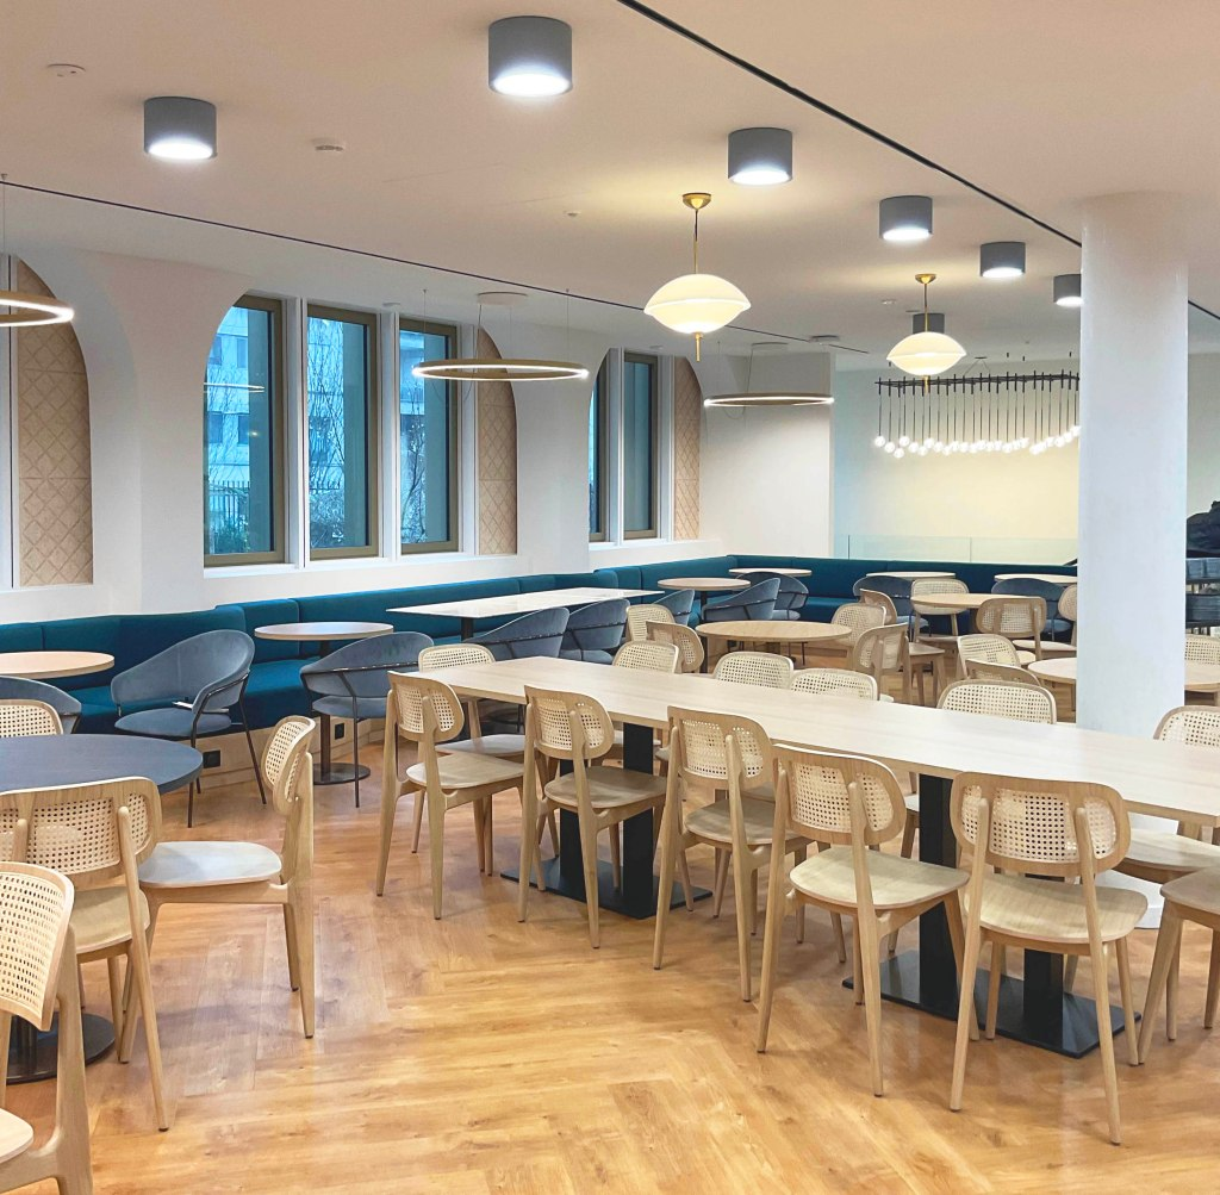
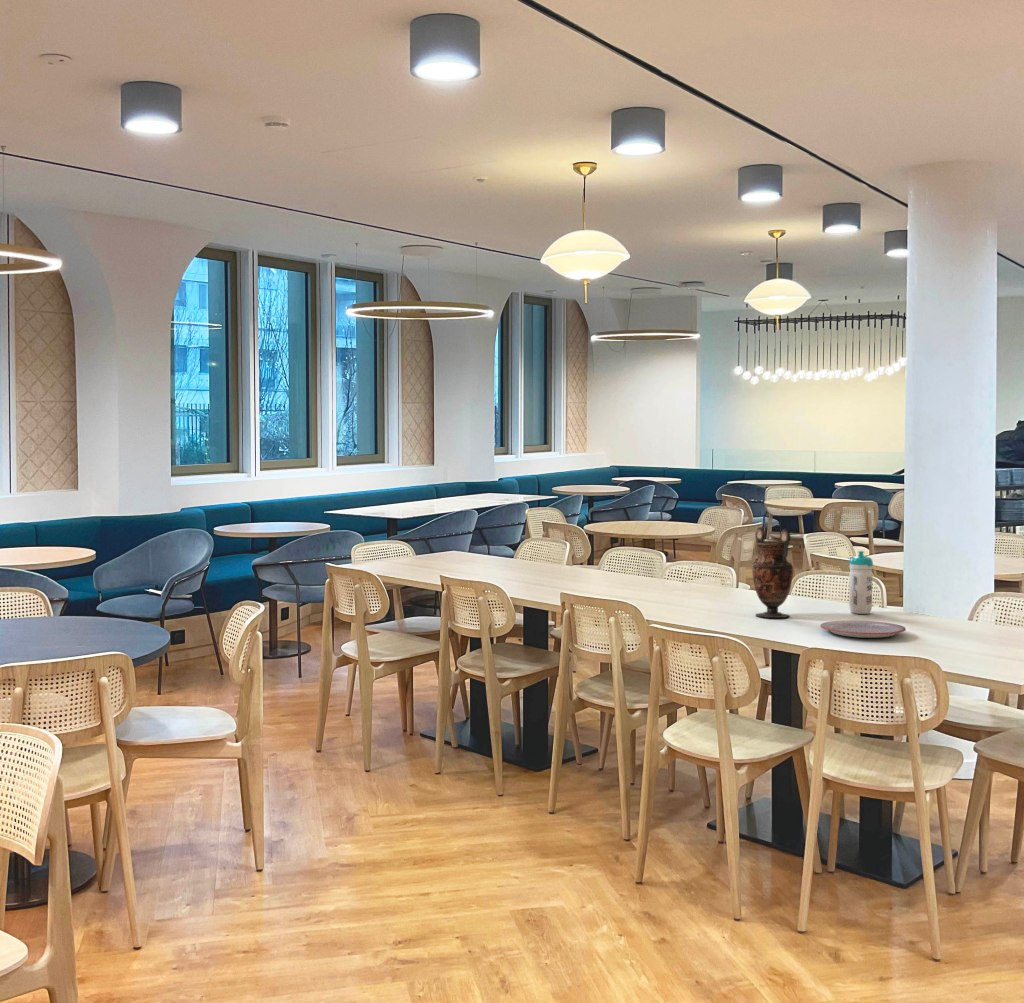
+ vase [751,526,794,619]
+ water bottle [848,550,874,615]
+ plate [819,620,907,639]
